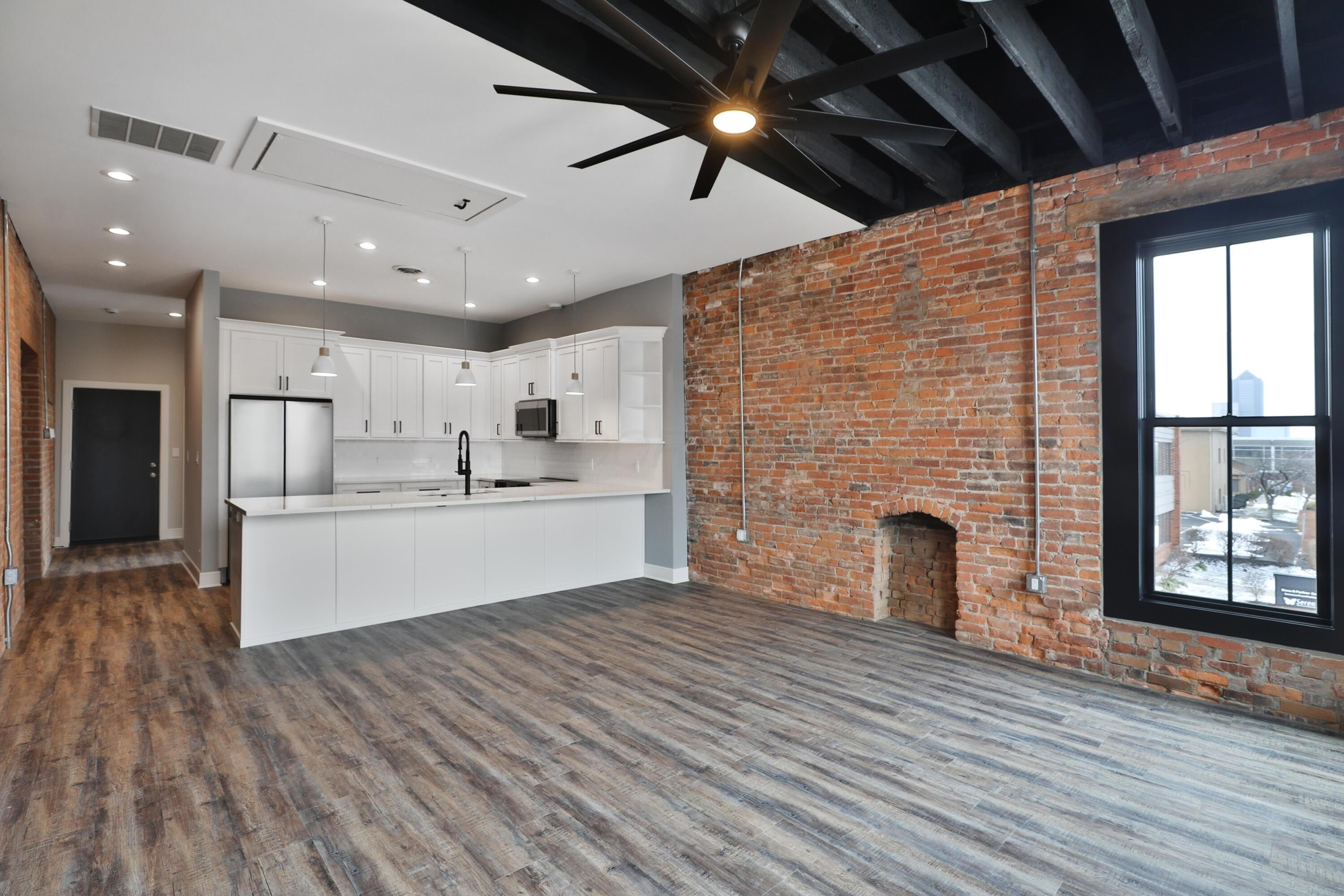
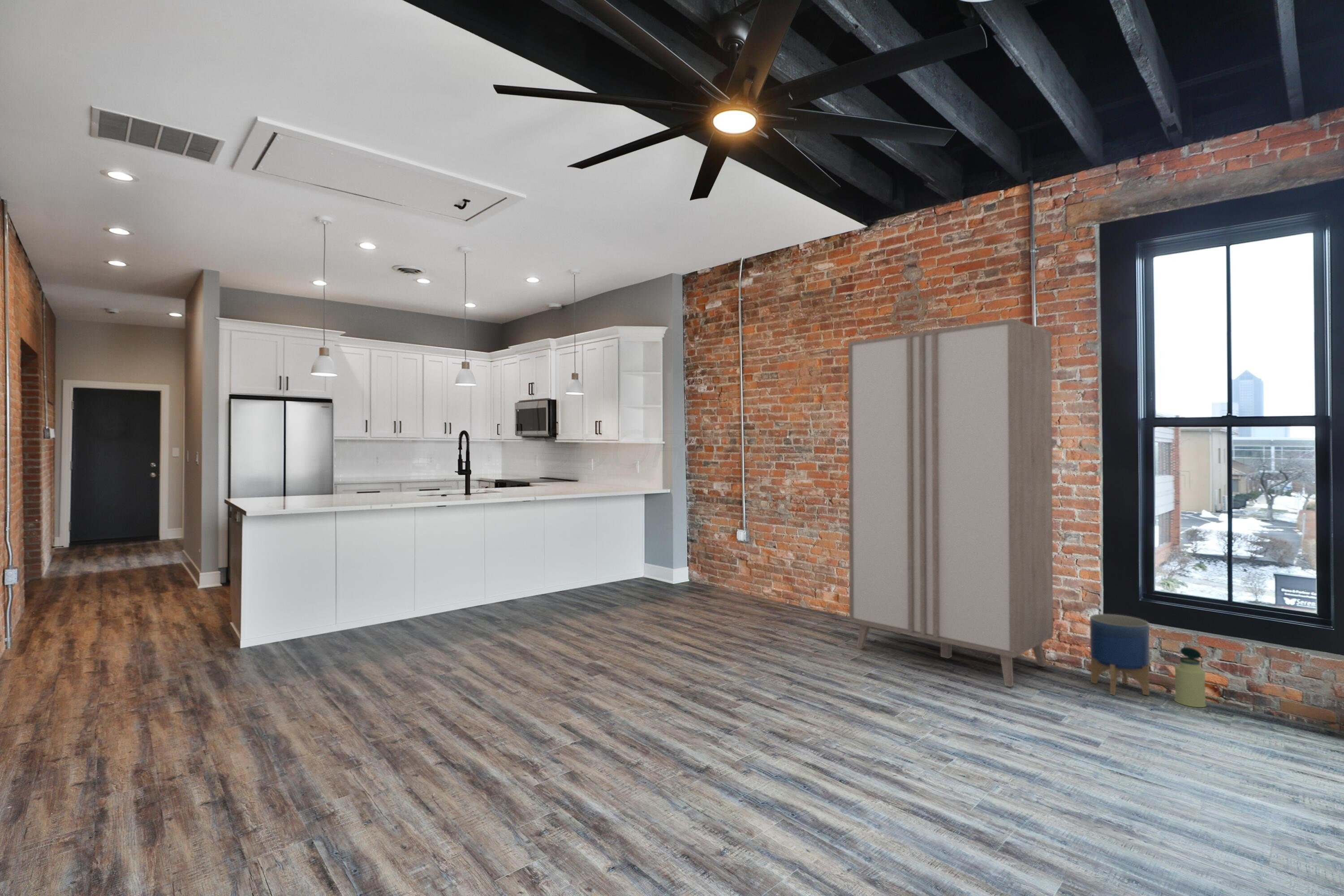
+ planter [1090,613,1150,696]
+ cabinet [848,318,1054,687]
+ septic tank [1167,646,1213,708]
